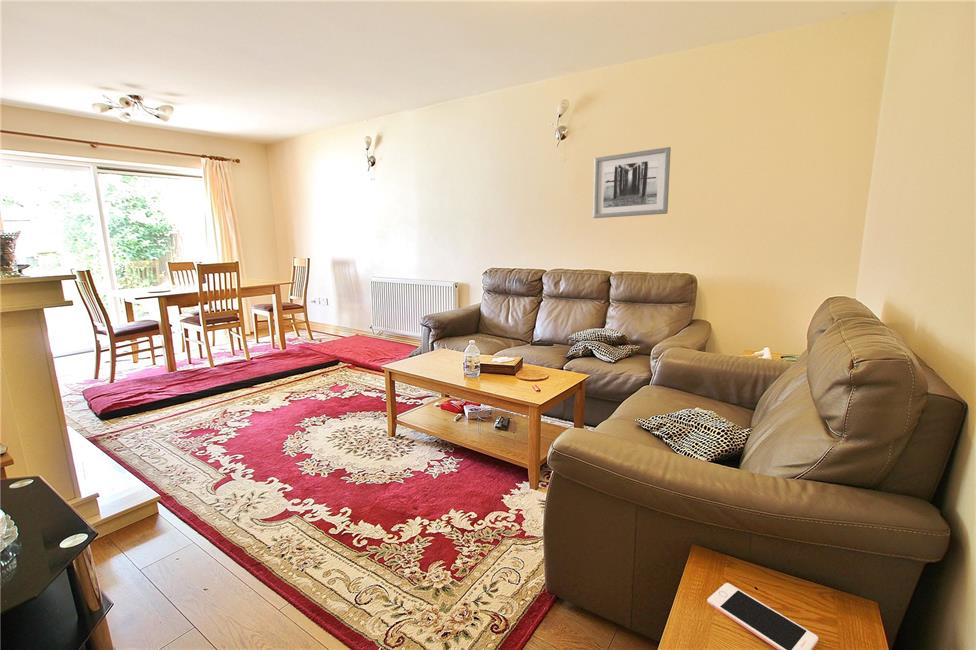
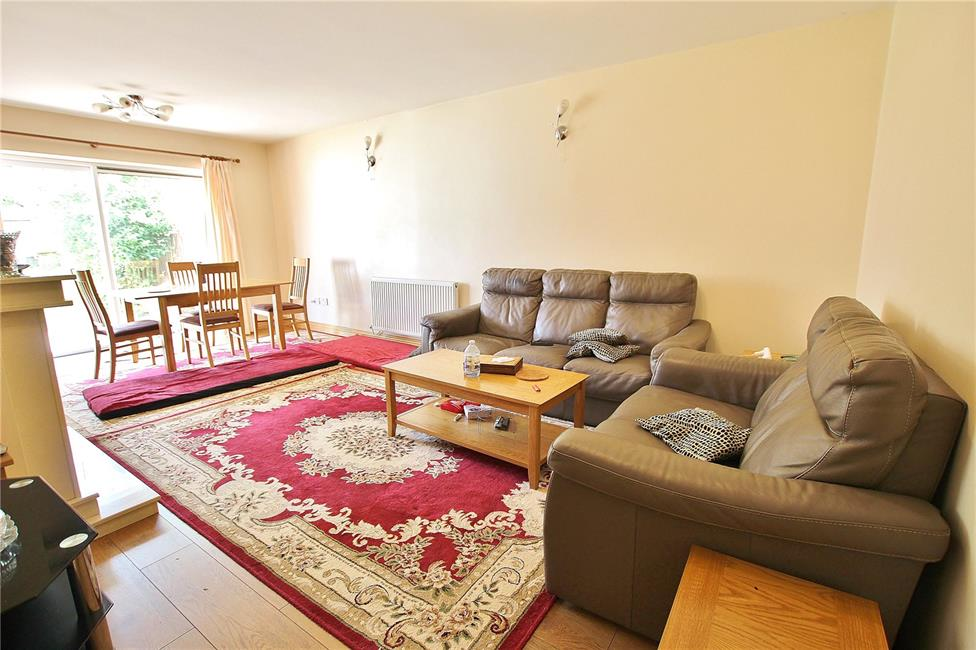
- wall art [592,146,672,219]
- cell phone [706,582,819,650]
